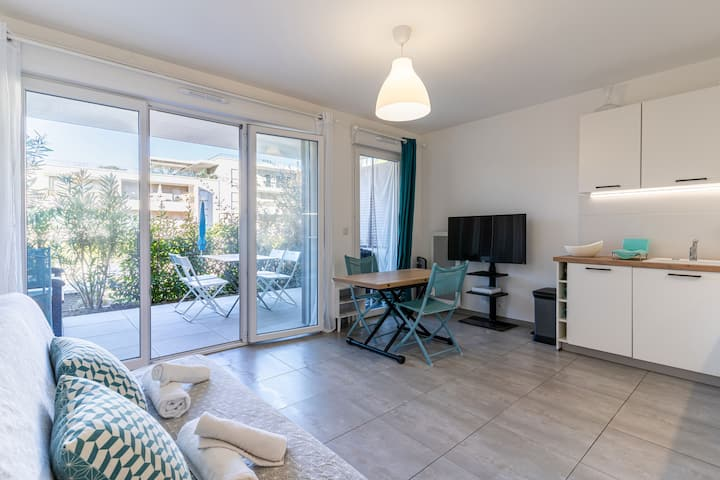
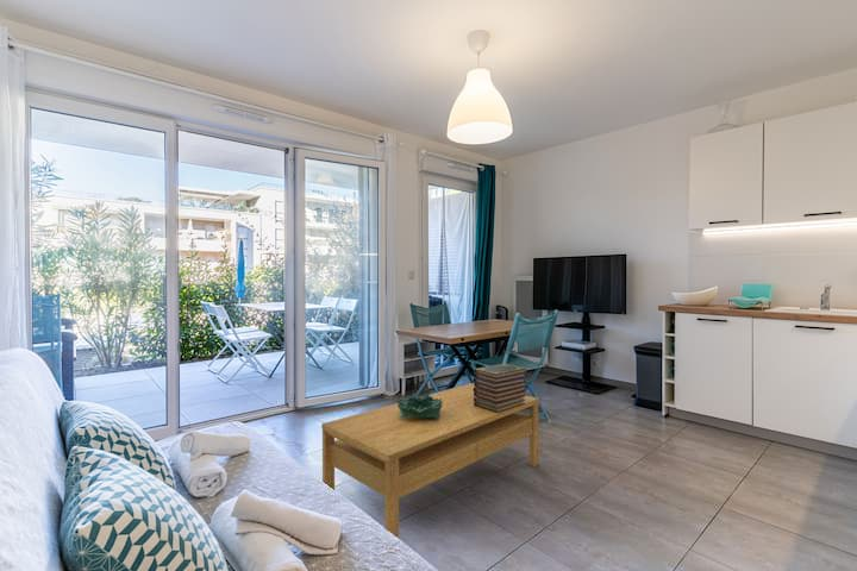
+ coffee table [320,382,540,539]
+ book stack [473,363,527,413]
+ decorative bowl [396,393,443,419]
